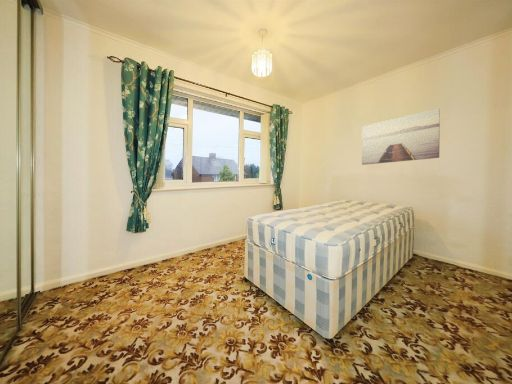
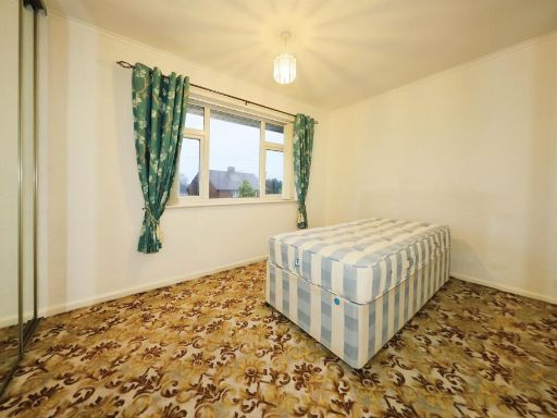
- wall art [361,108,441,166]
